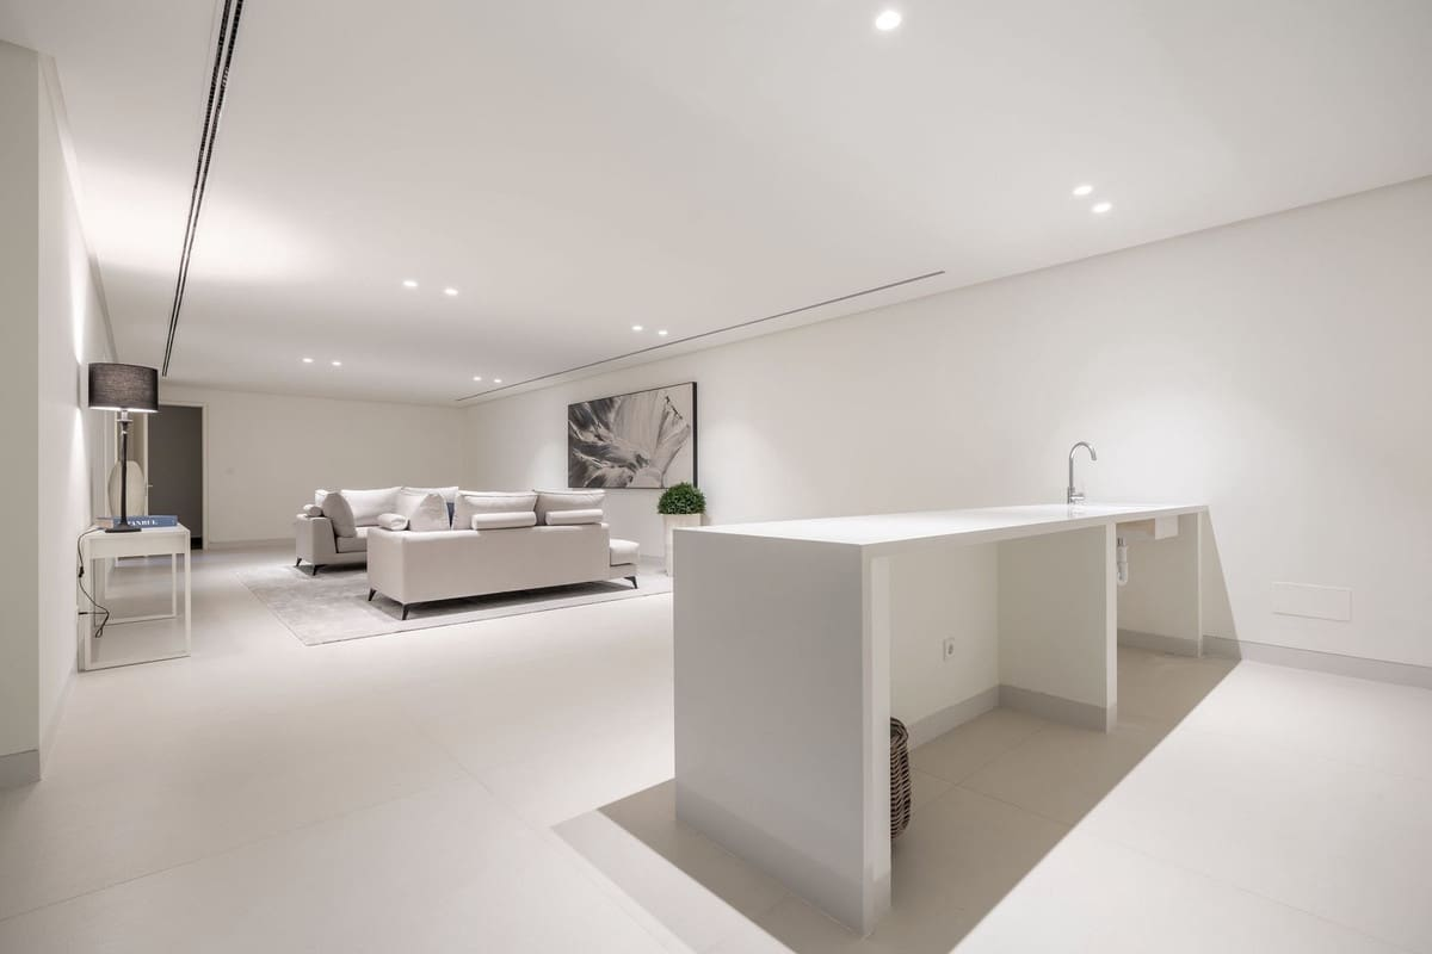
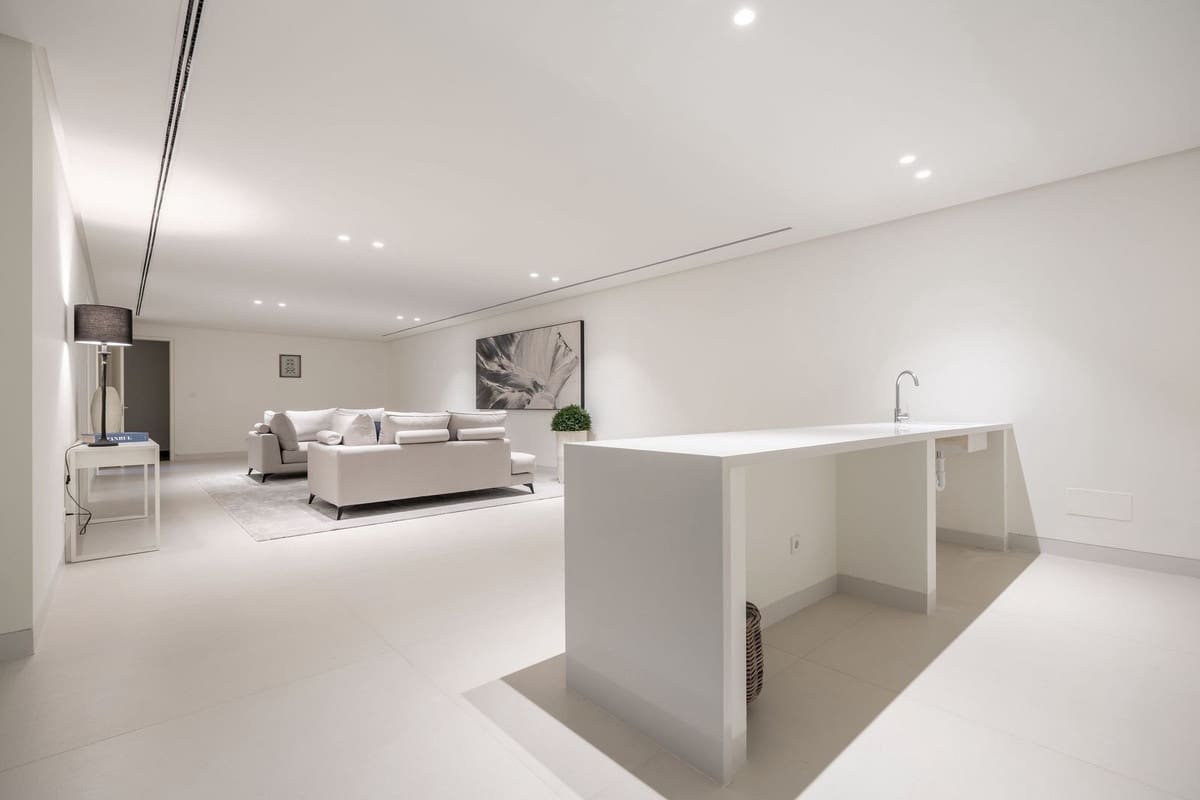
+ wall art [278,353,302,379]
